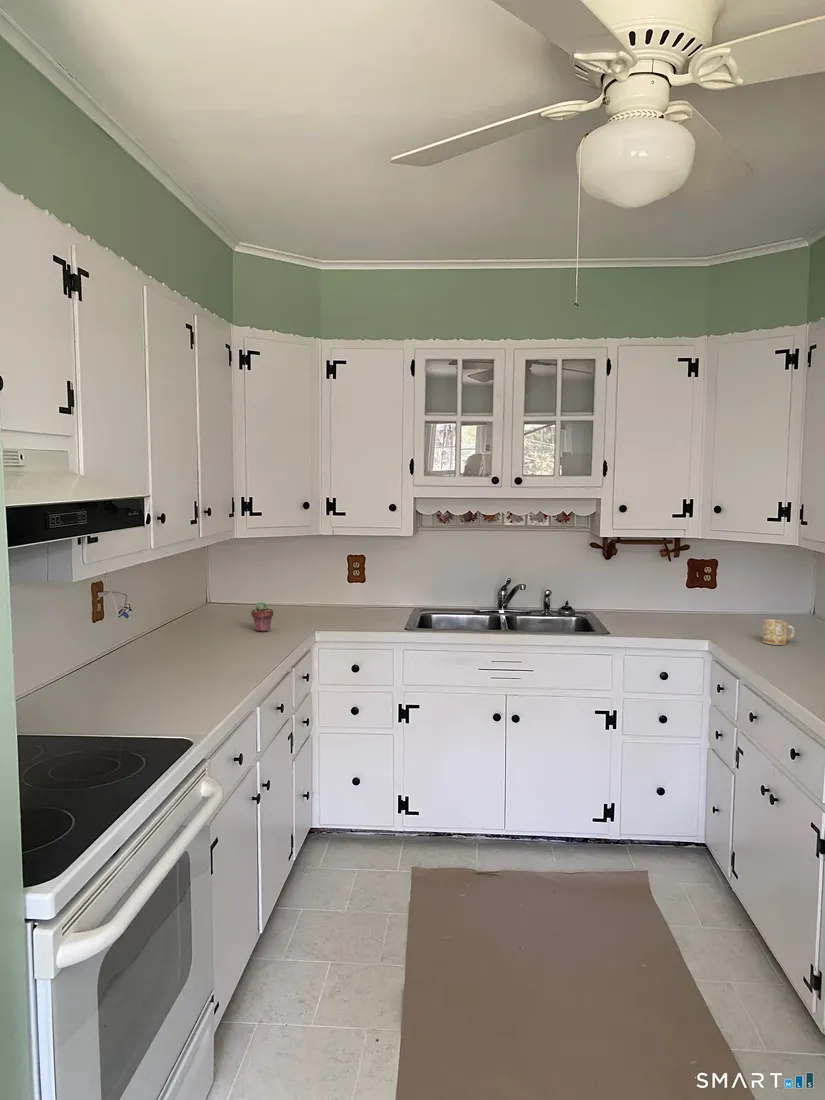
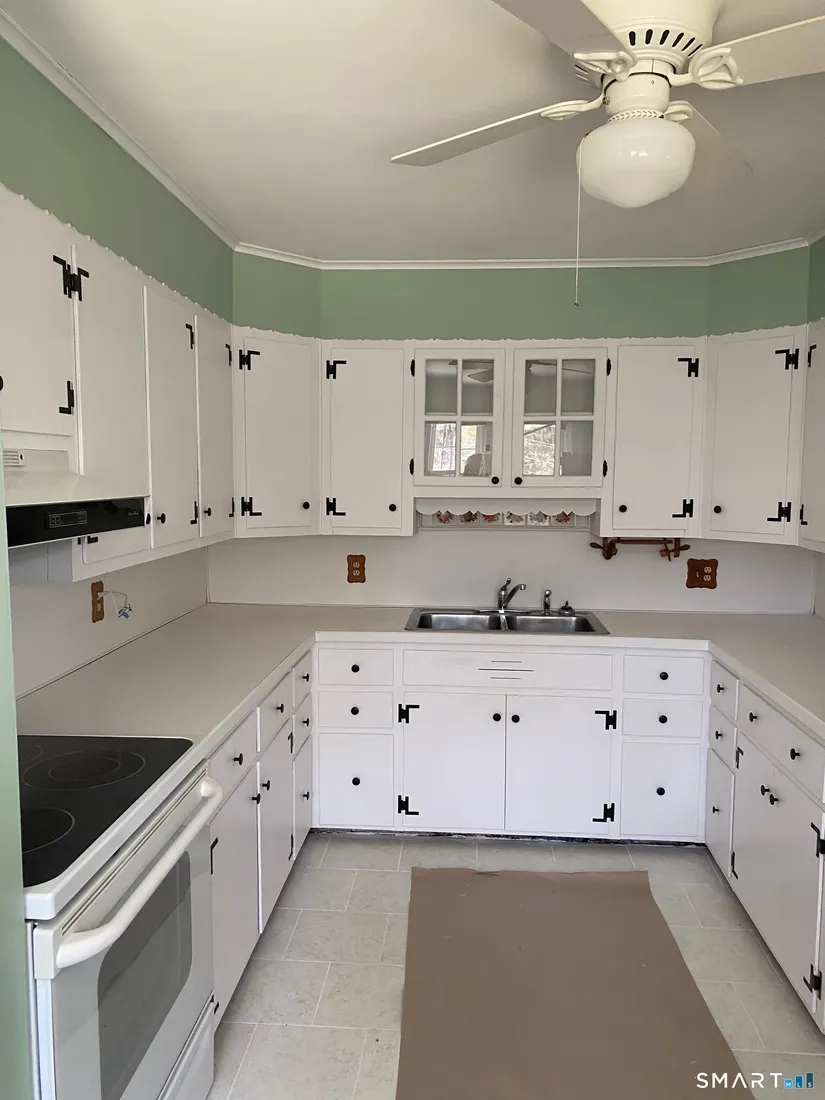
- mug [762,619,796,646]
- potted succulent [250,601,274,632]
